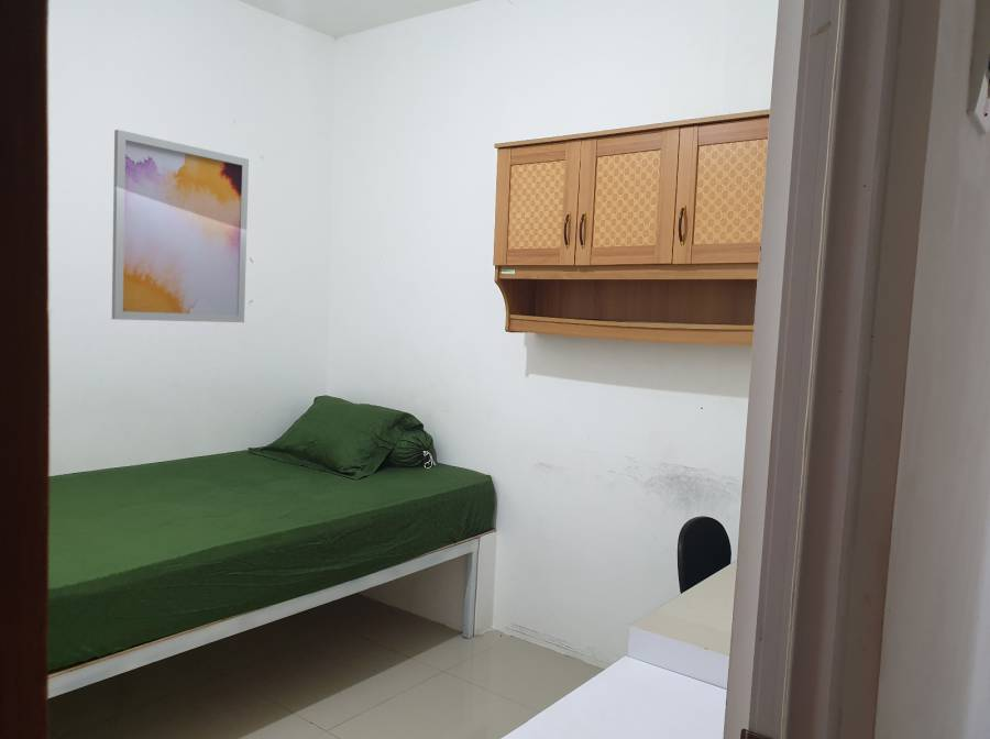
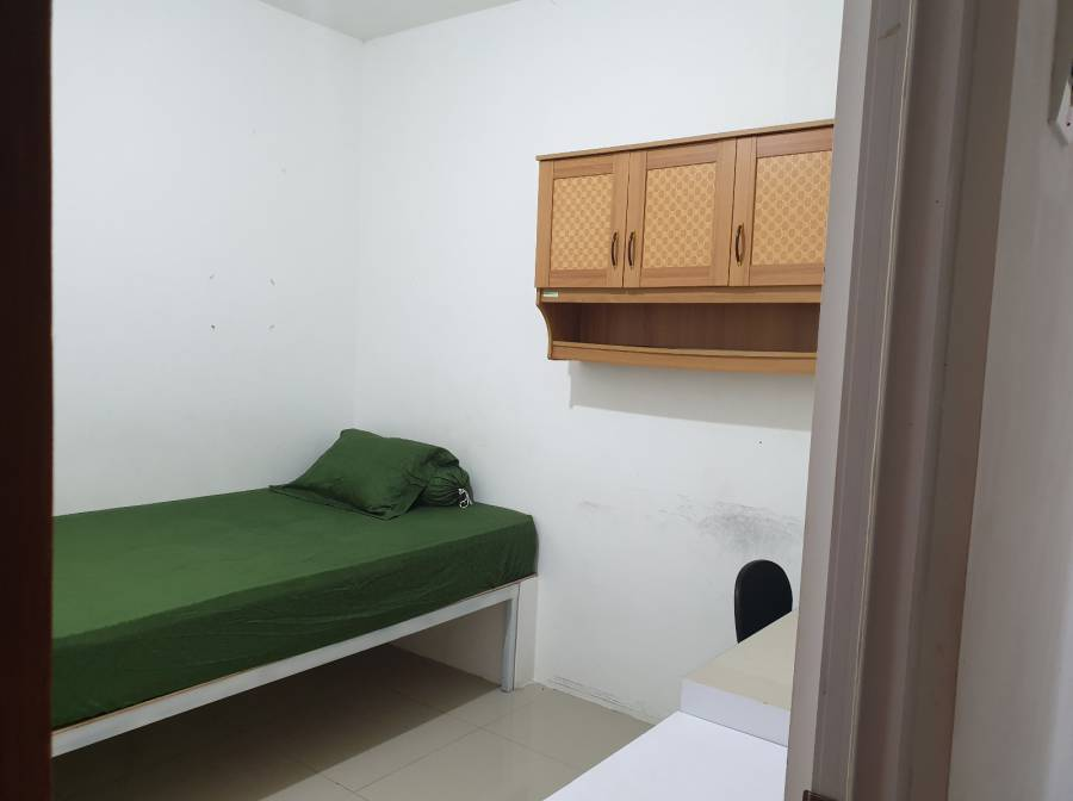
- wall art [111,129,250,323]
